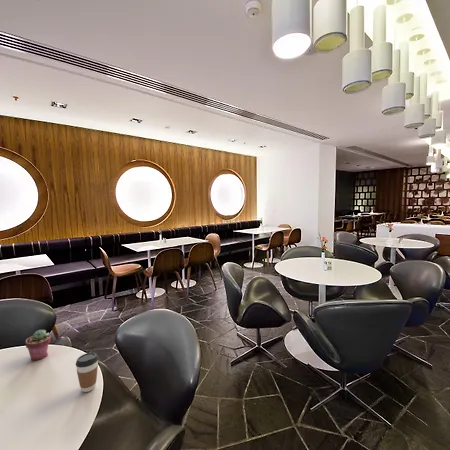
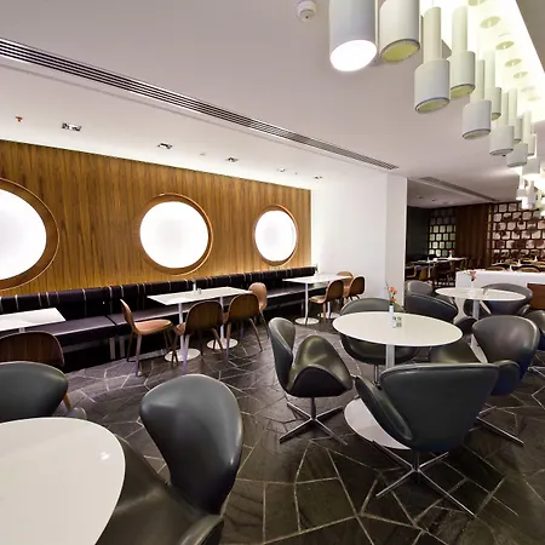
- coffee cup [75,352,99,393]
- potted succulent [24,329,52,361]
